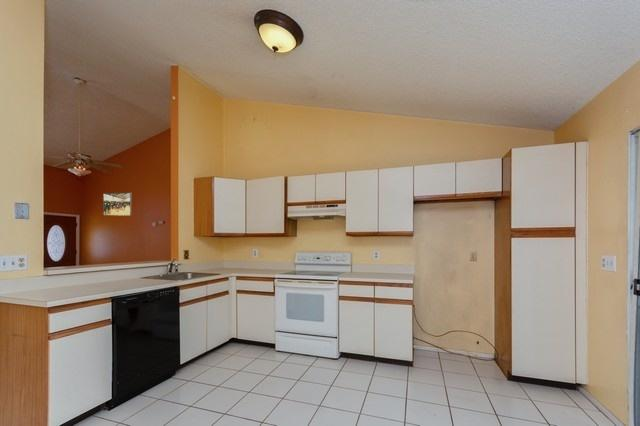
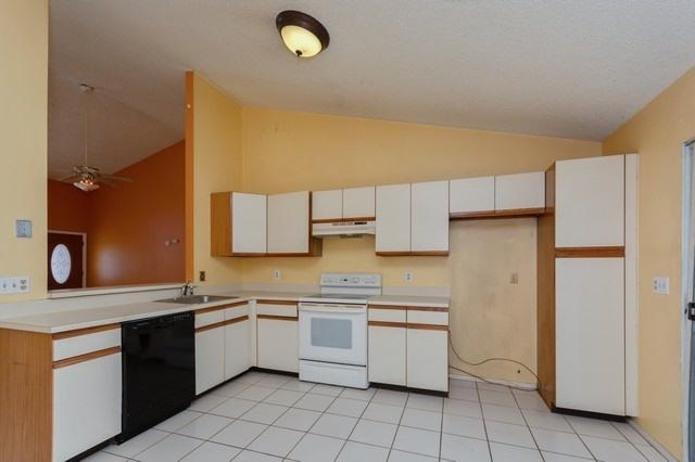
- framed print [102,192,132,217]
